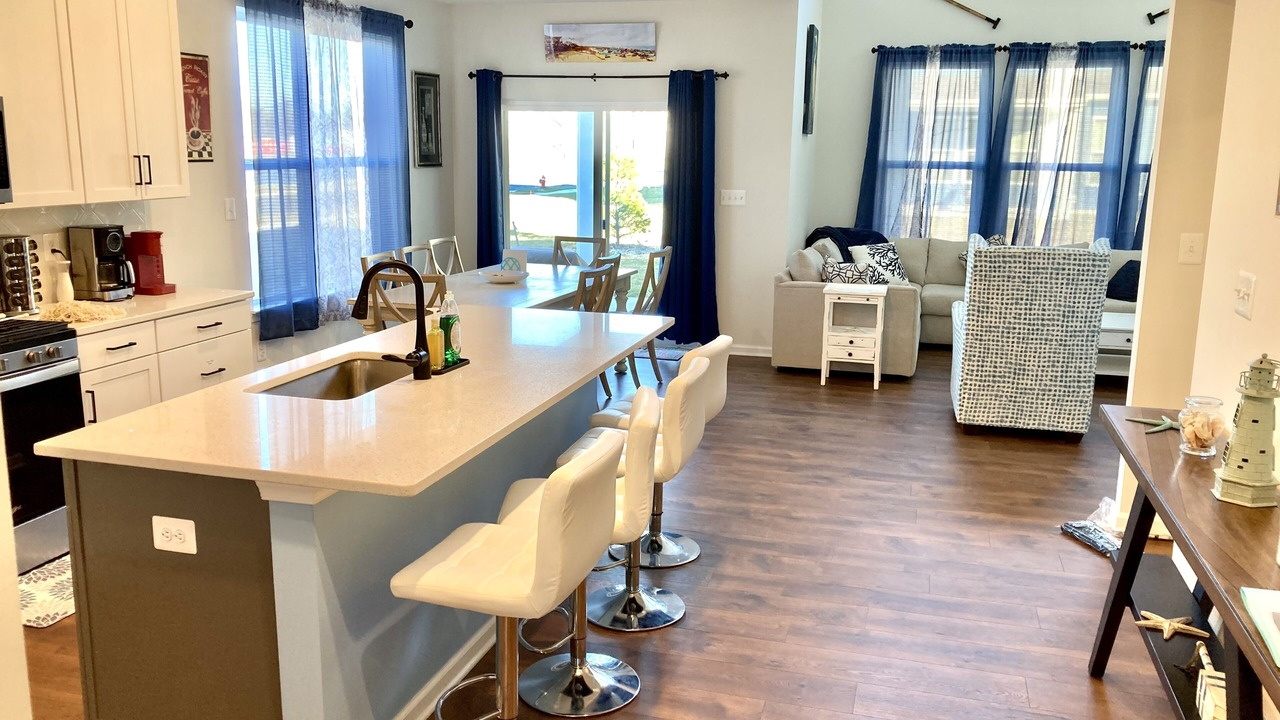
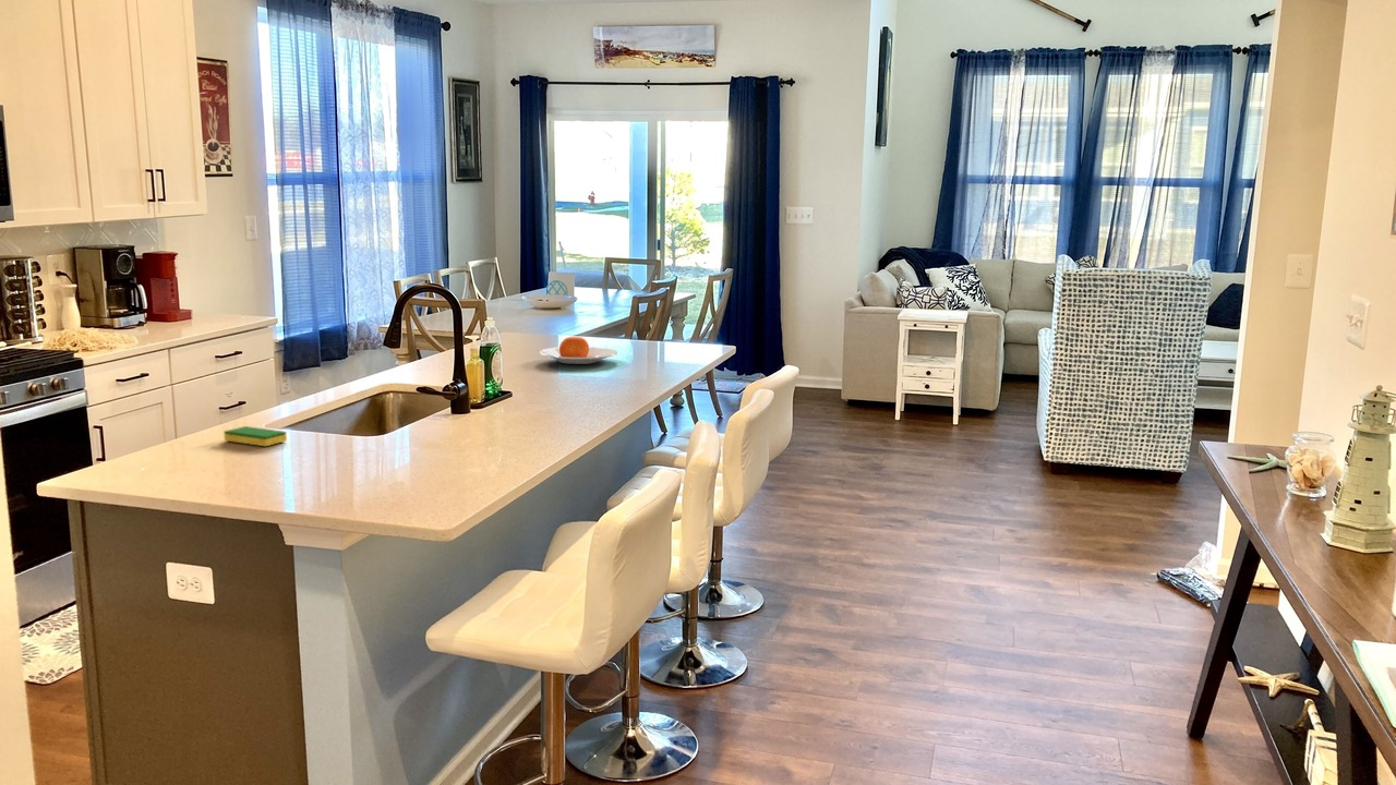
+ plate [538,336,618,365]
+ dish sponge [222,425,288,447]
